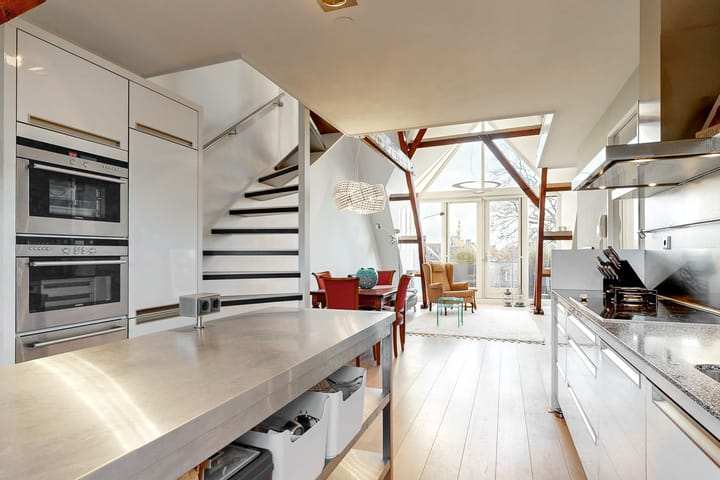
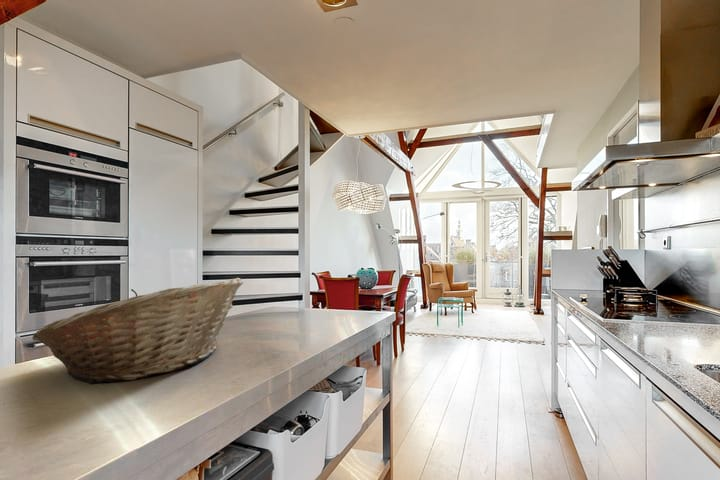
+ fruit basket [31,277,245,385]
